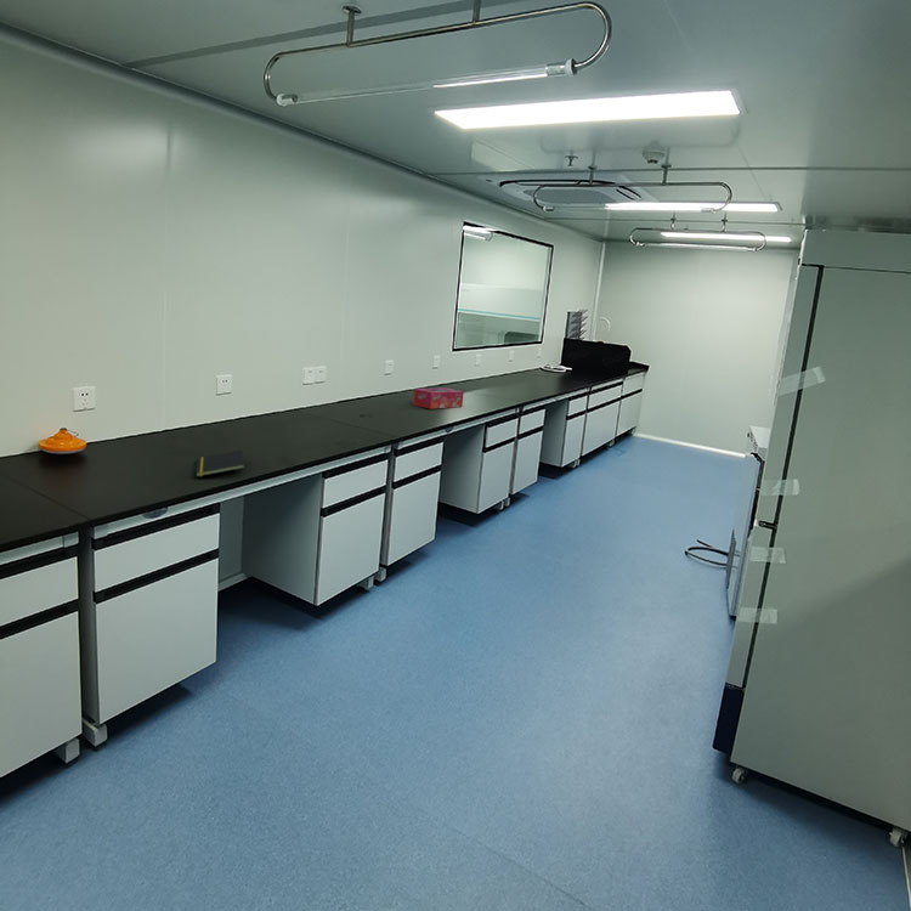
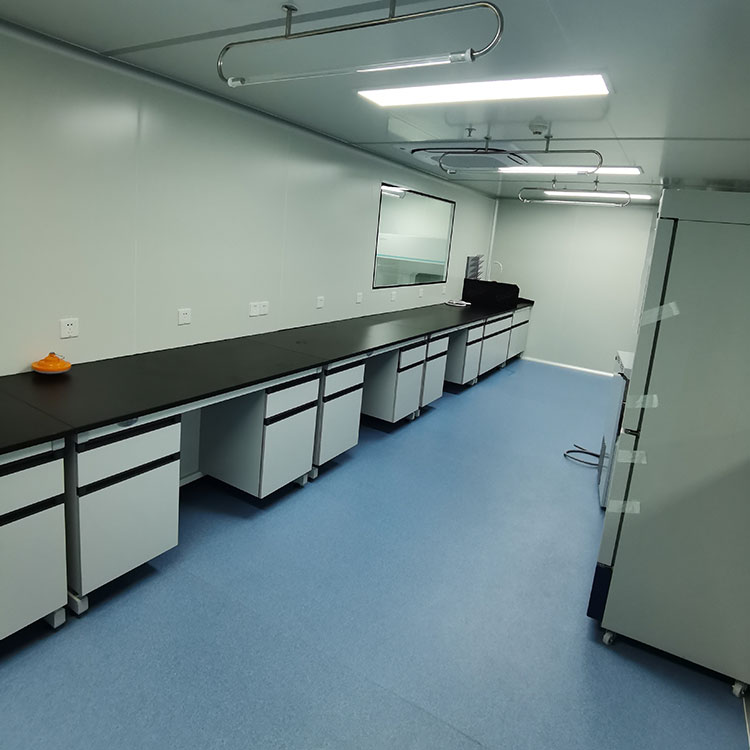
- notepad [194,449,247,477]
- tissue box [412,386,465,409]
